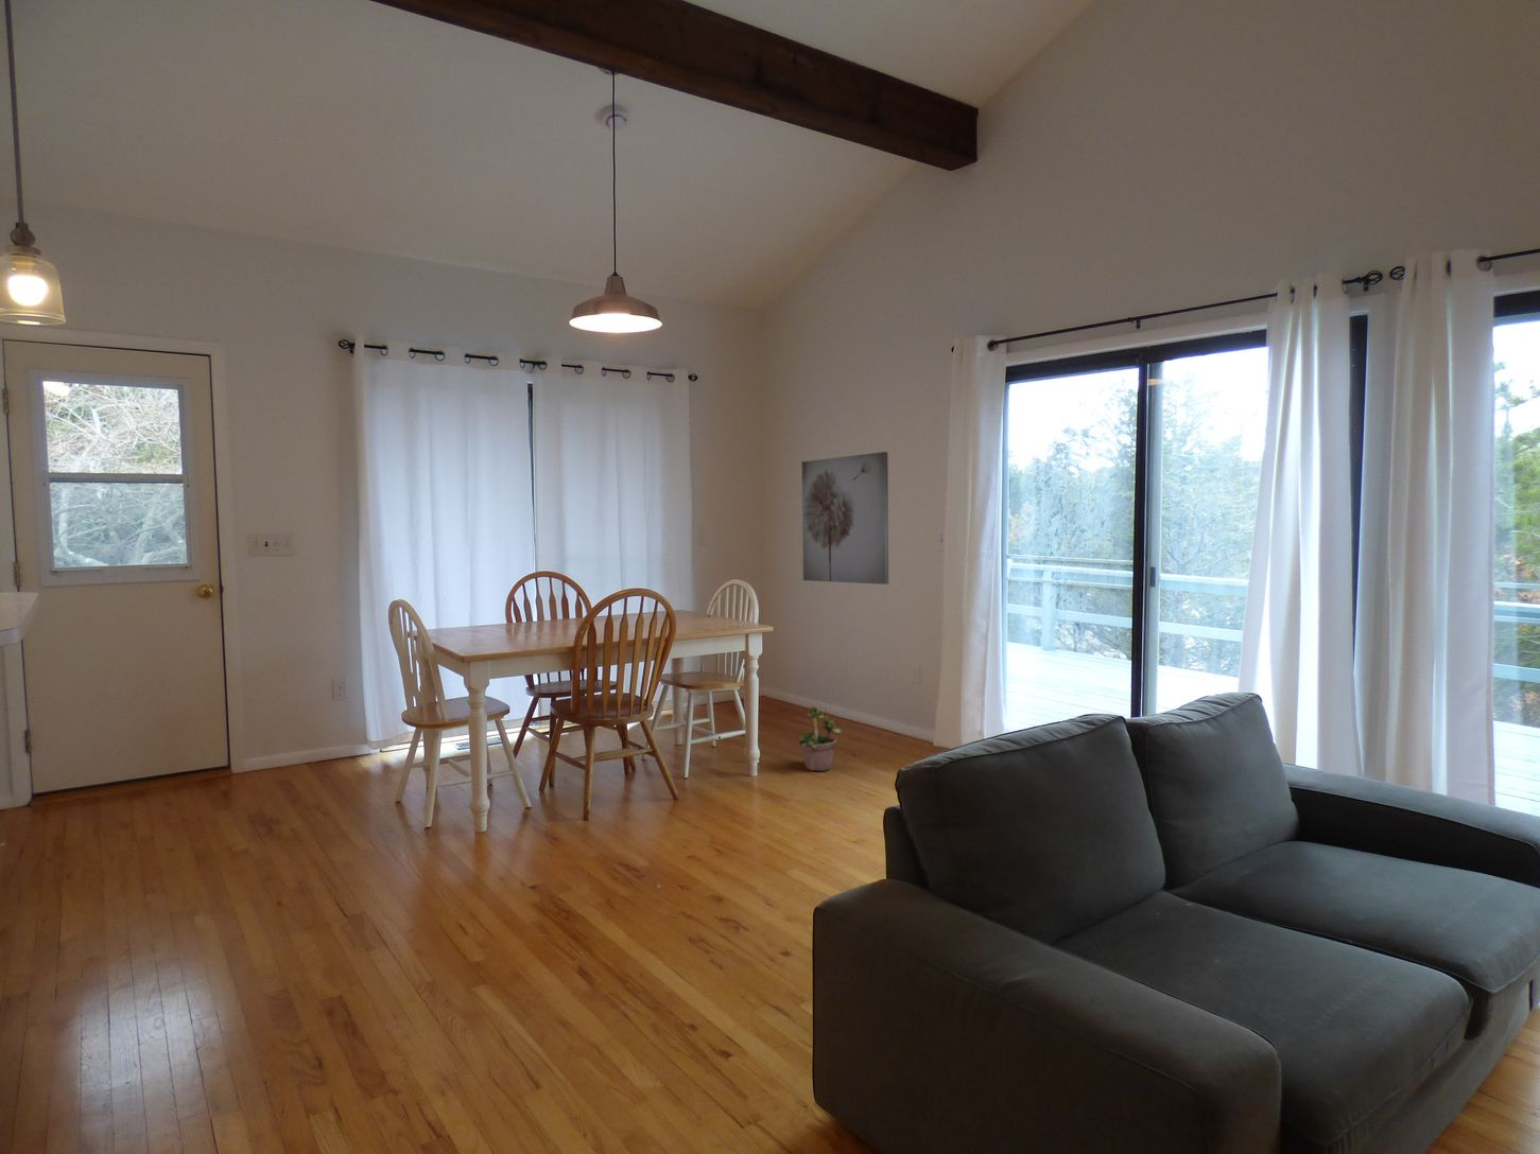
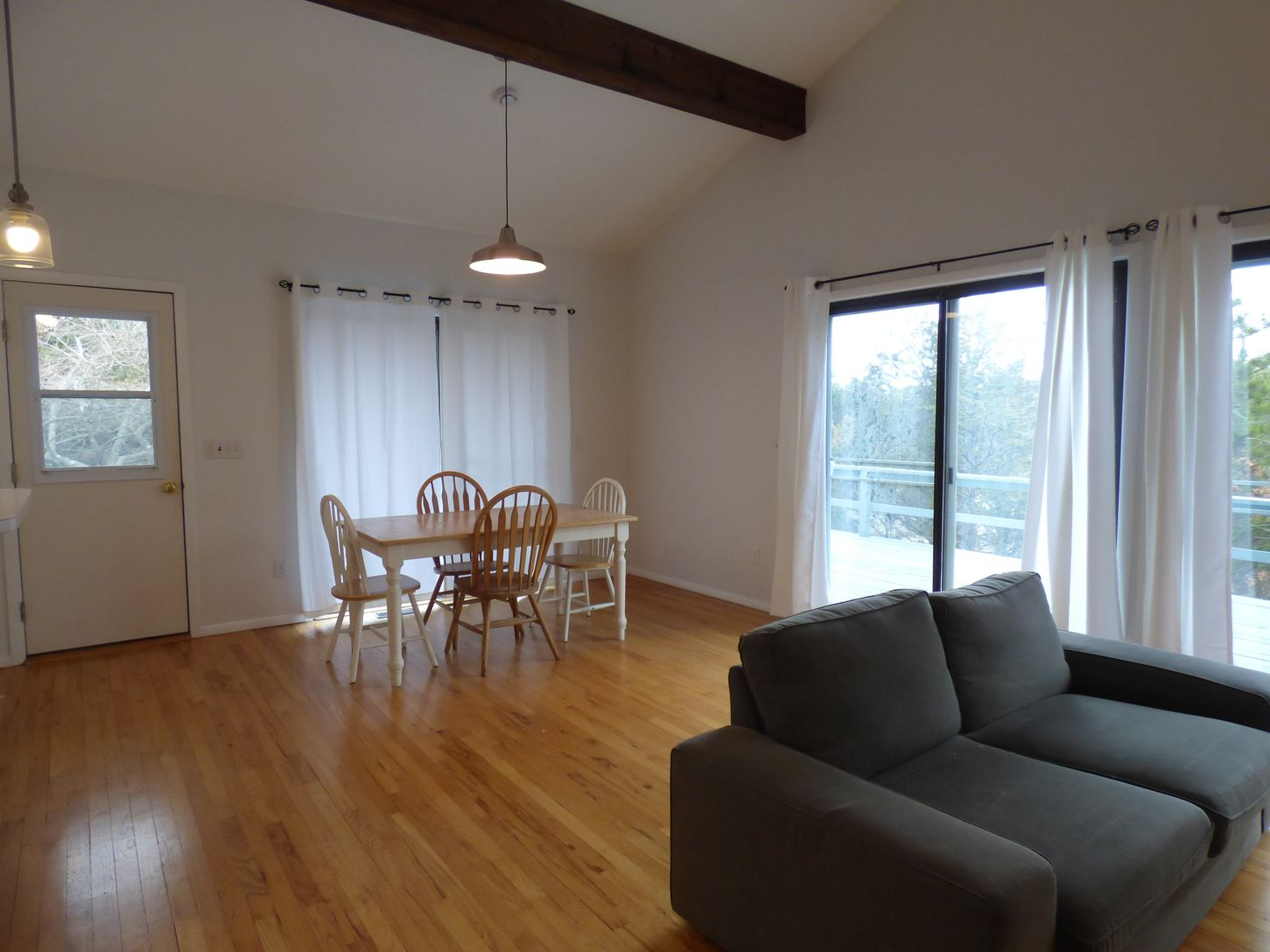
- potted plant [795,699,843,772]
- wall art [802,451,889,585]
